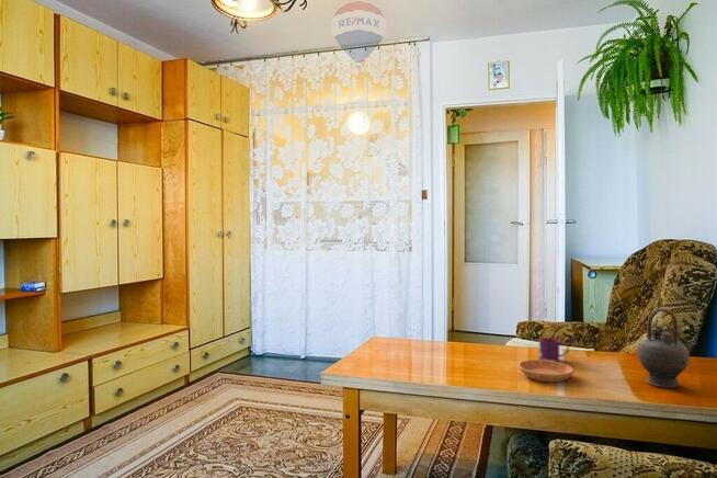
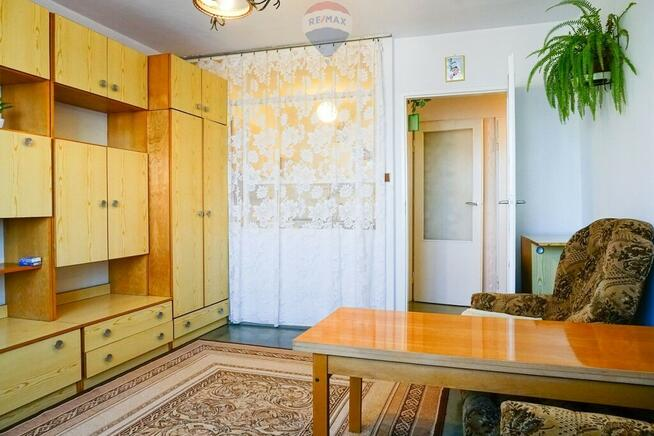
- saucer [517,358,574,383]
- teapot [637,307,698,388]
- mug [538,337,570,362]
